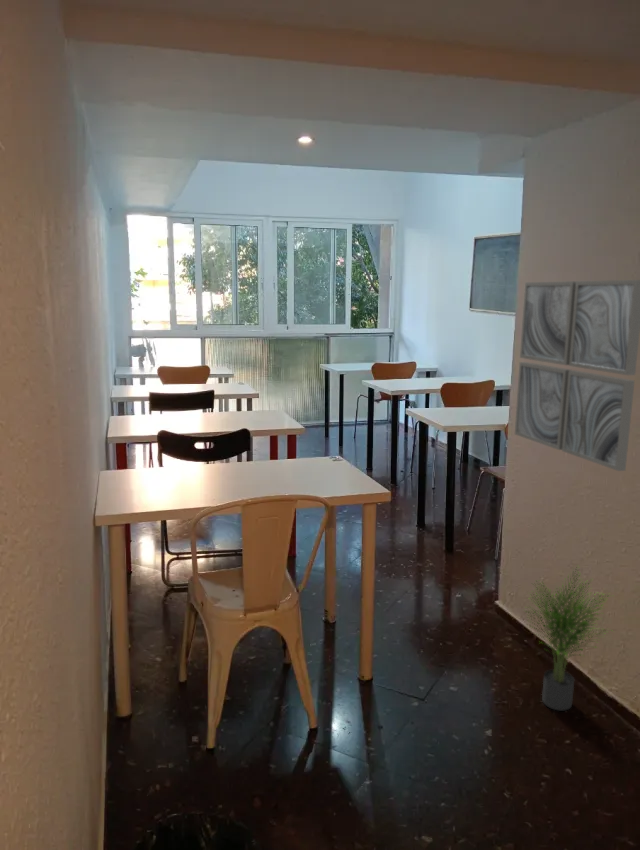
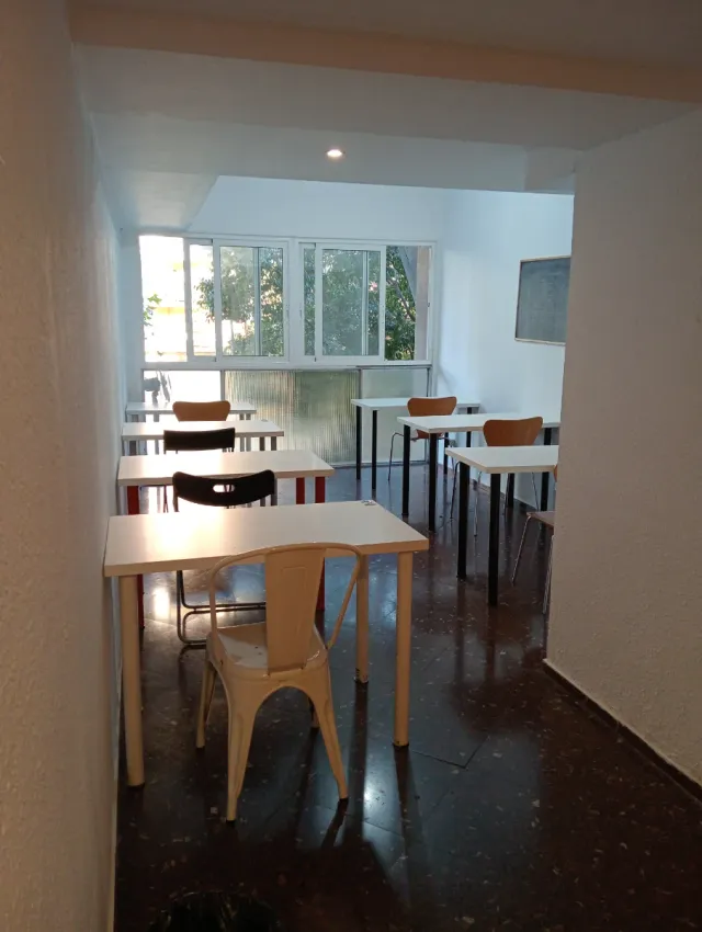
- potted plant [521,565,615,712]
- wall art [514,279,640,472]
